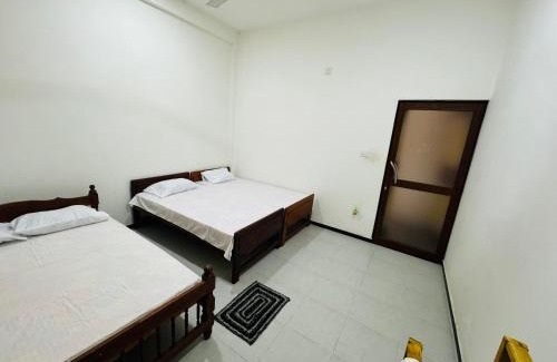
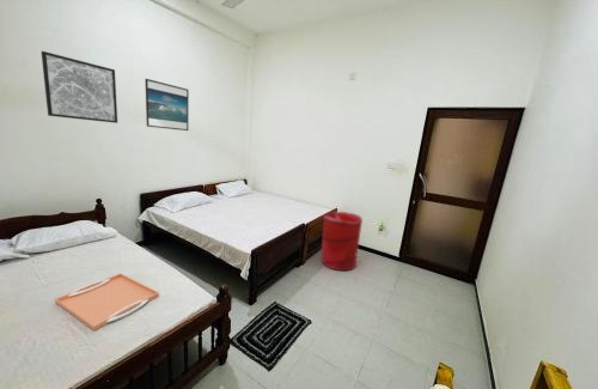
+ laundry hamper [321,211,364,272]
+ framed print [144,78,190,132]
+ serving tray [54,272,160,332]
+ wall art [41,50,118,124]
